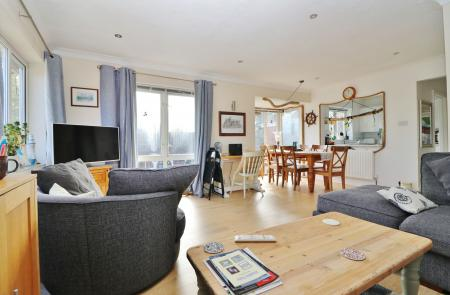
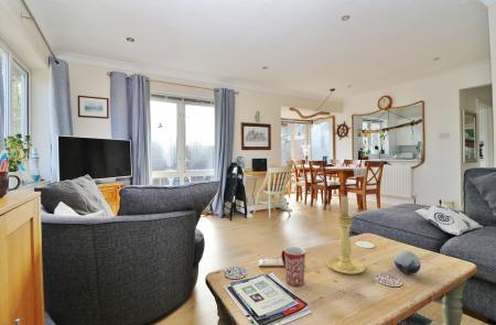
+ decorative orb [393,250,422,275]
+ candle holder [326,194,366,275]
+ mug [280,246,306,288]
